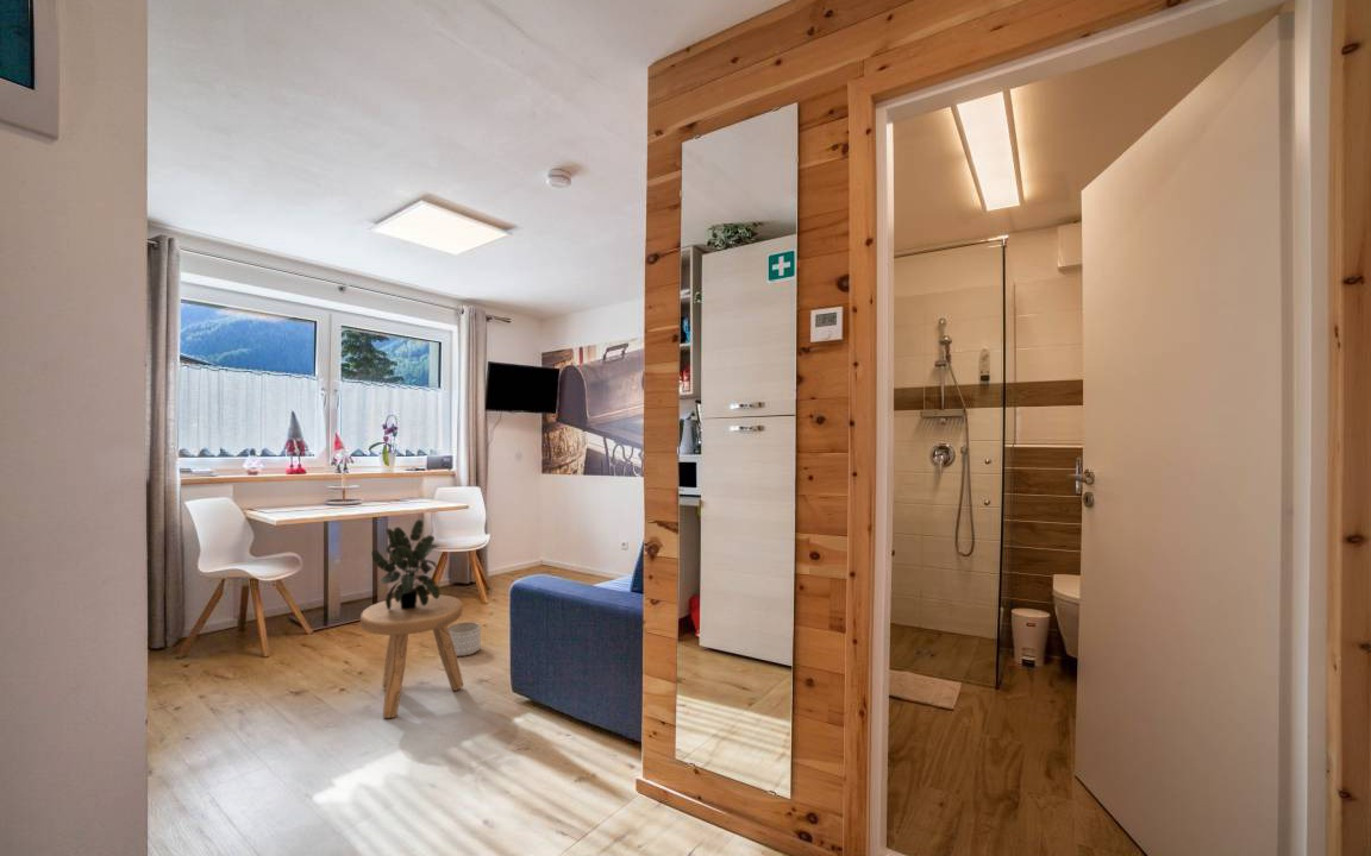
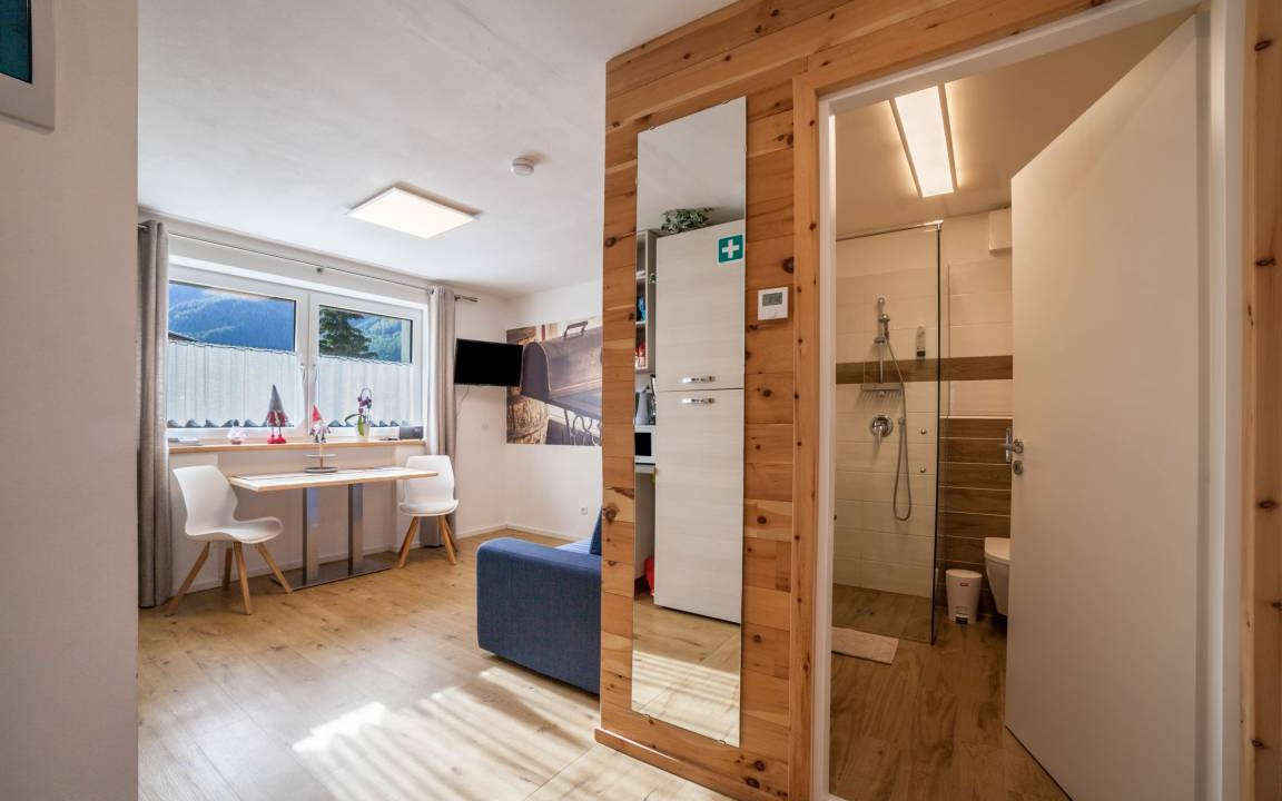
- planter [447,621,482,657]
- potted plant [370,518,440,610]
- stool [359,593,464,719]
